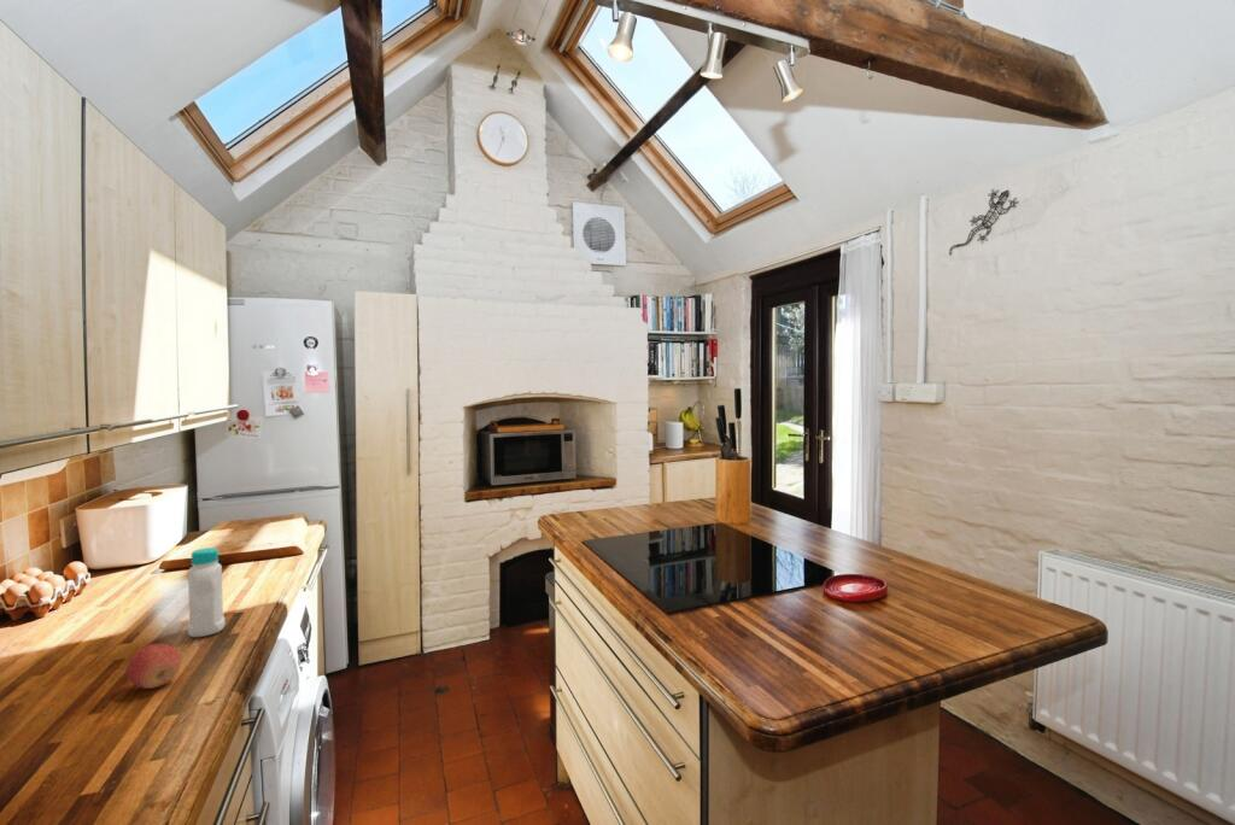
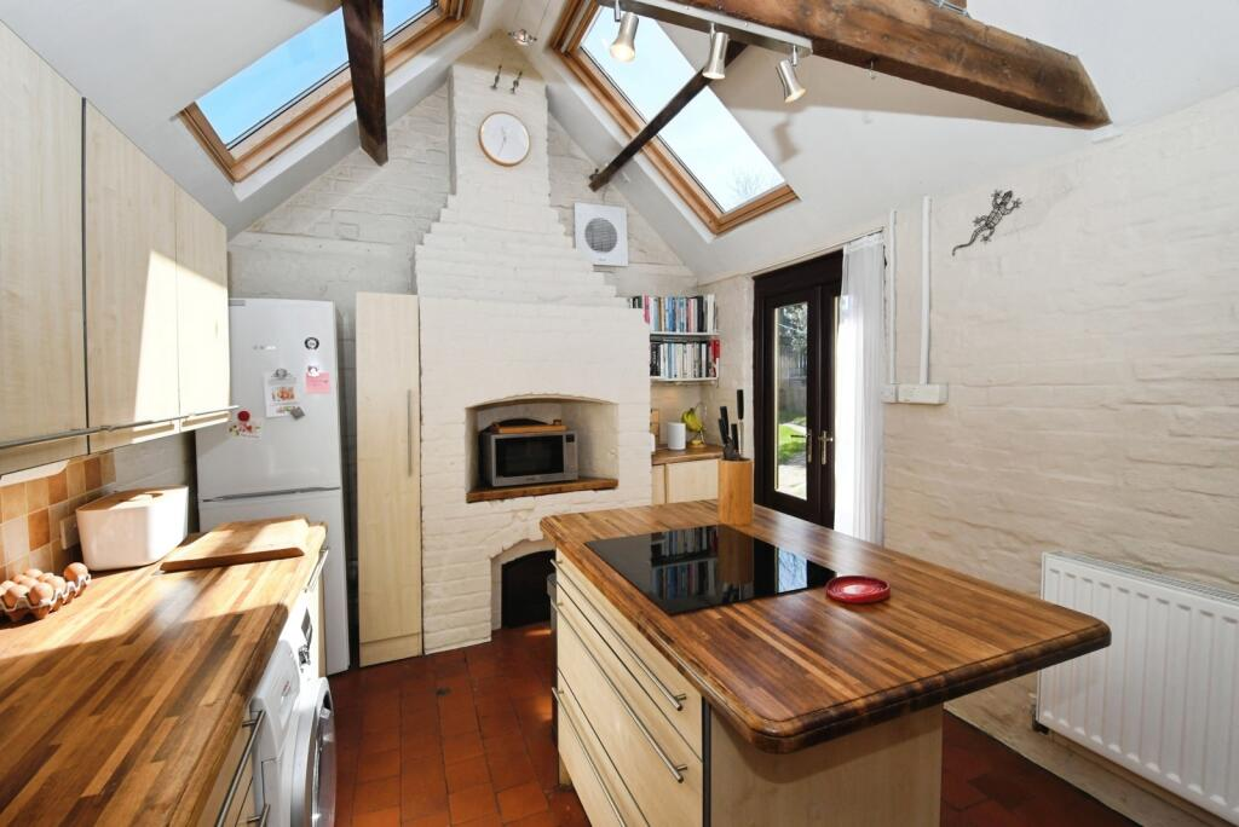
- apple [125,643,182,690]
- bottle [187,546,227,638]
